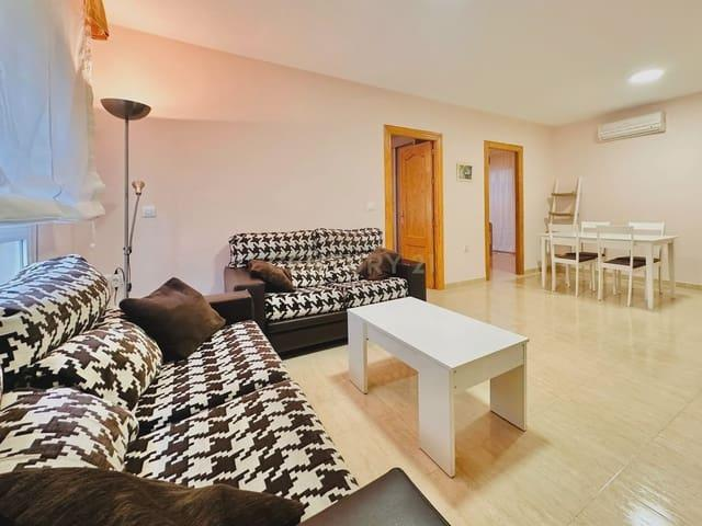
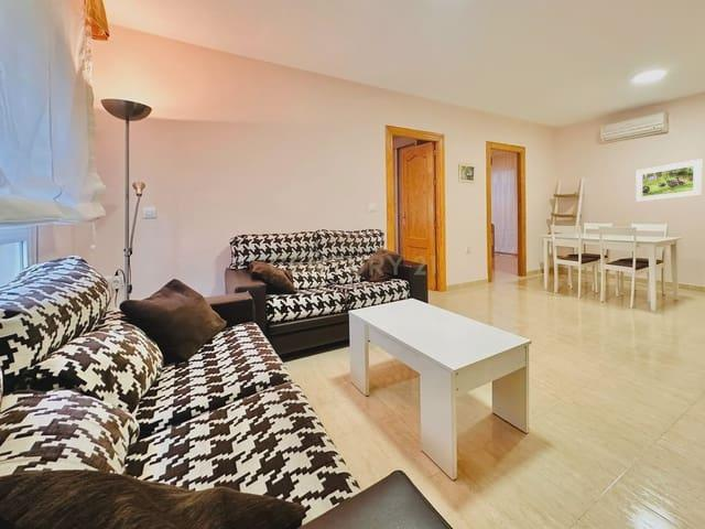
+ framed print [634,158,703,204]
